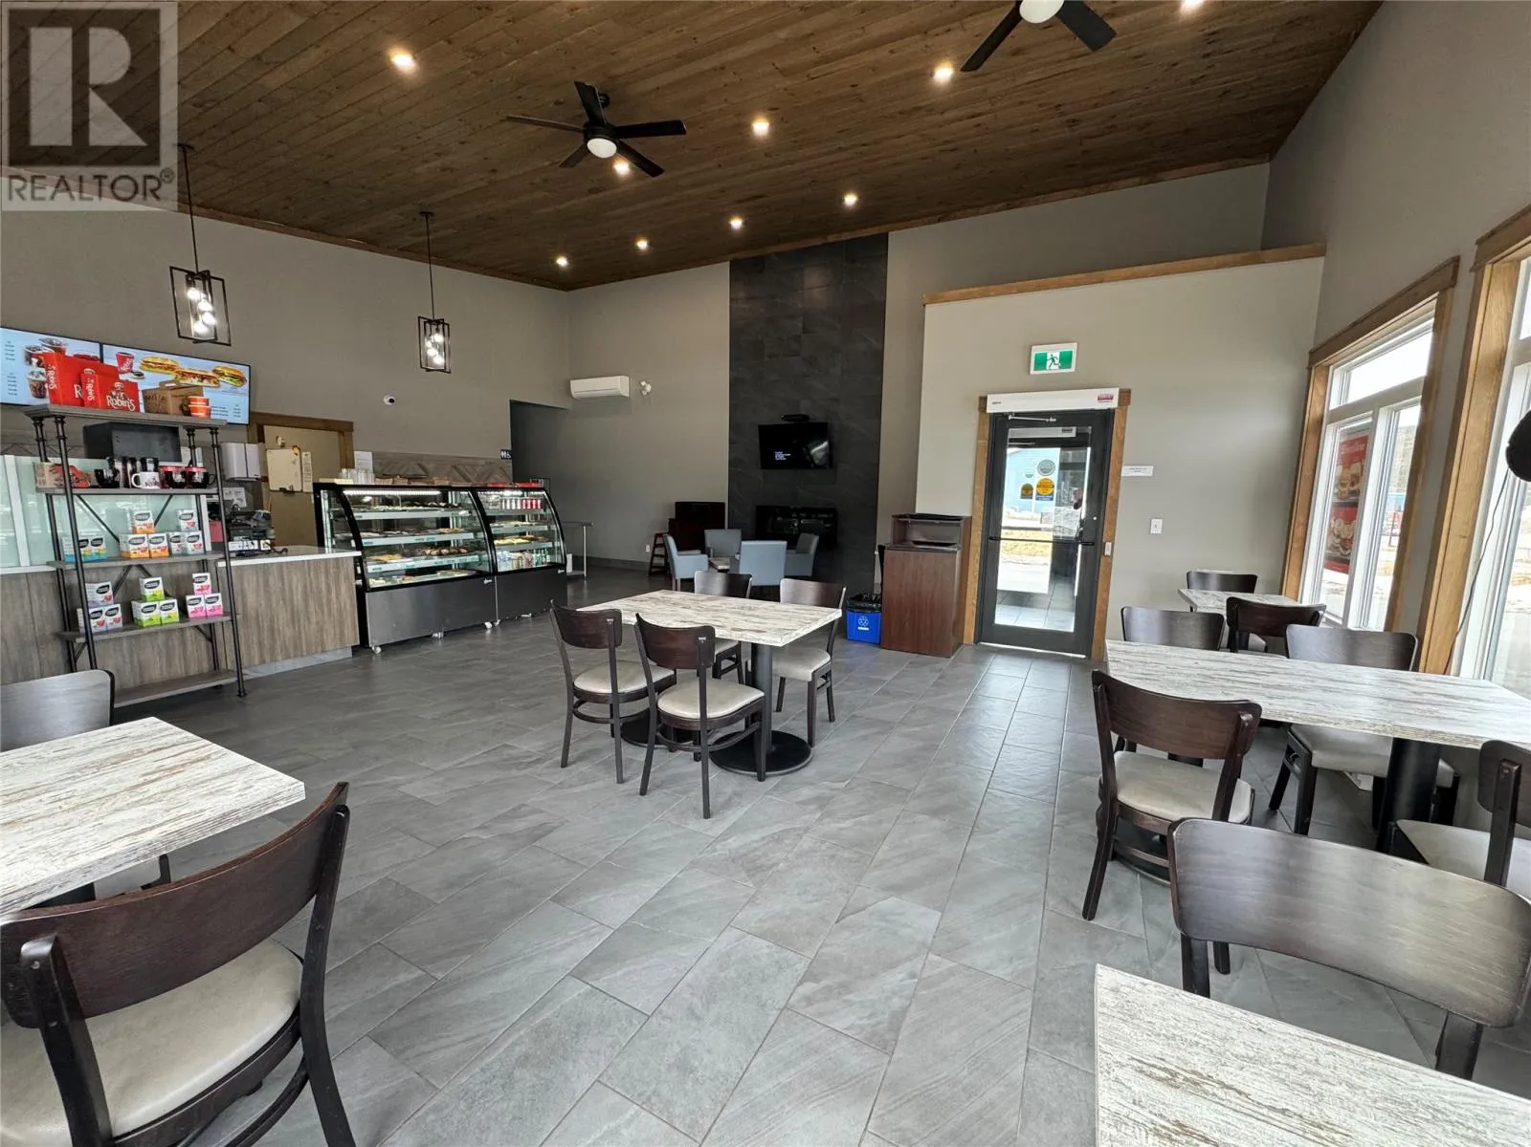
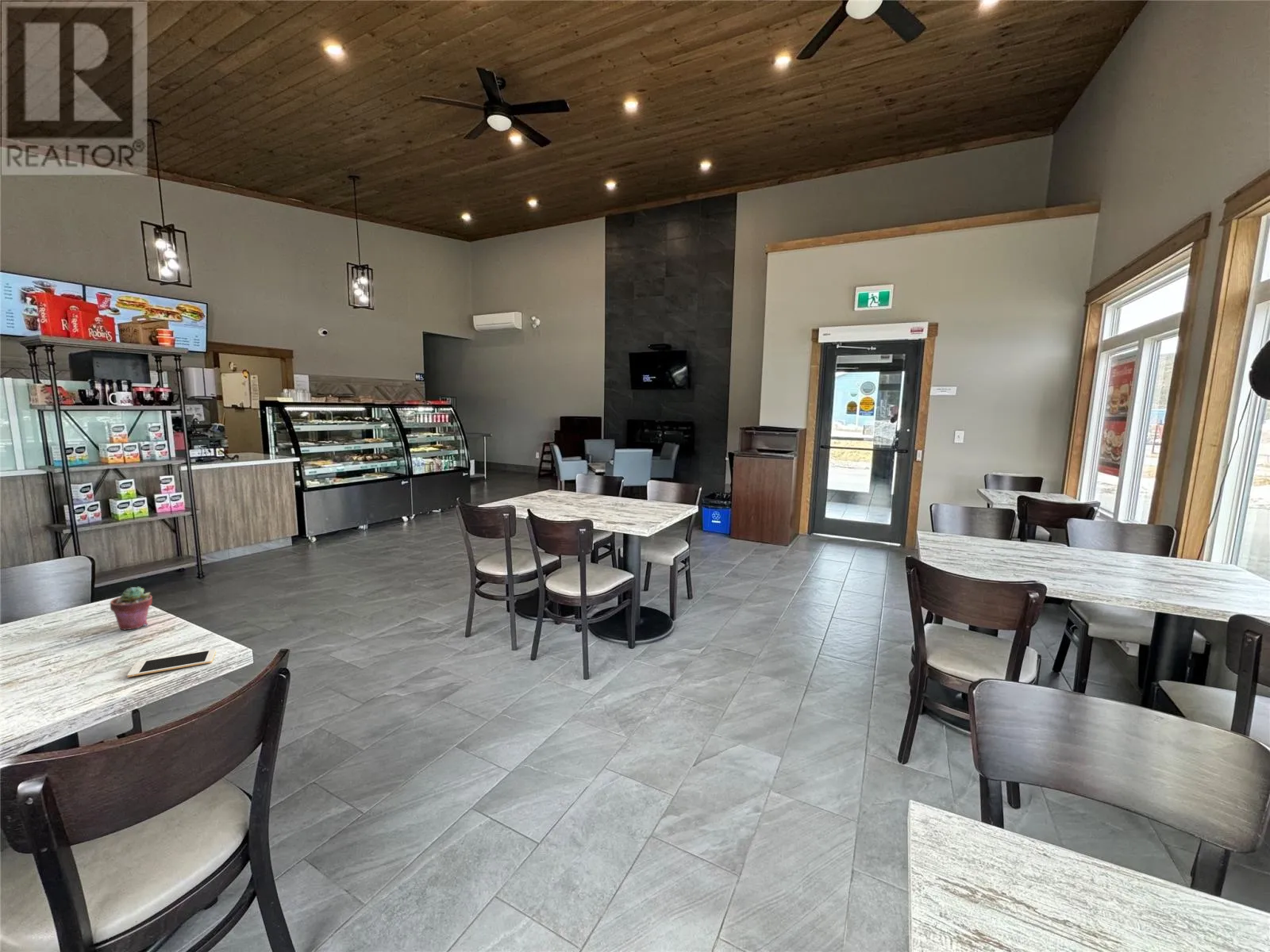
+ cell phone [126,649,217,678]
+ potted succulent [110,585,153,631]
